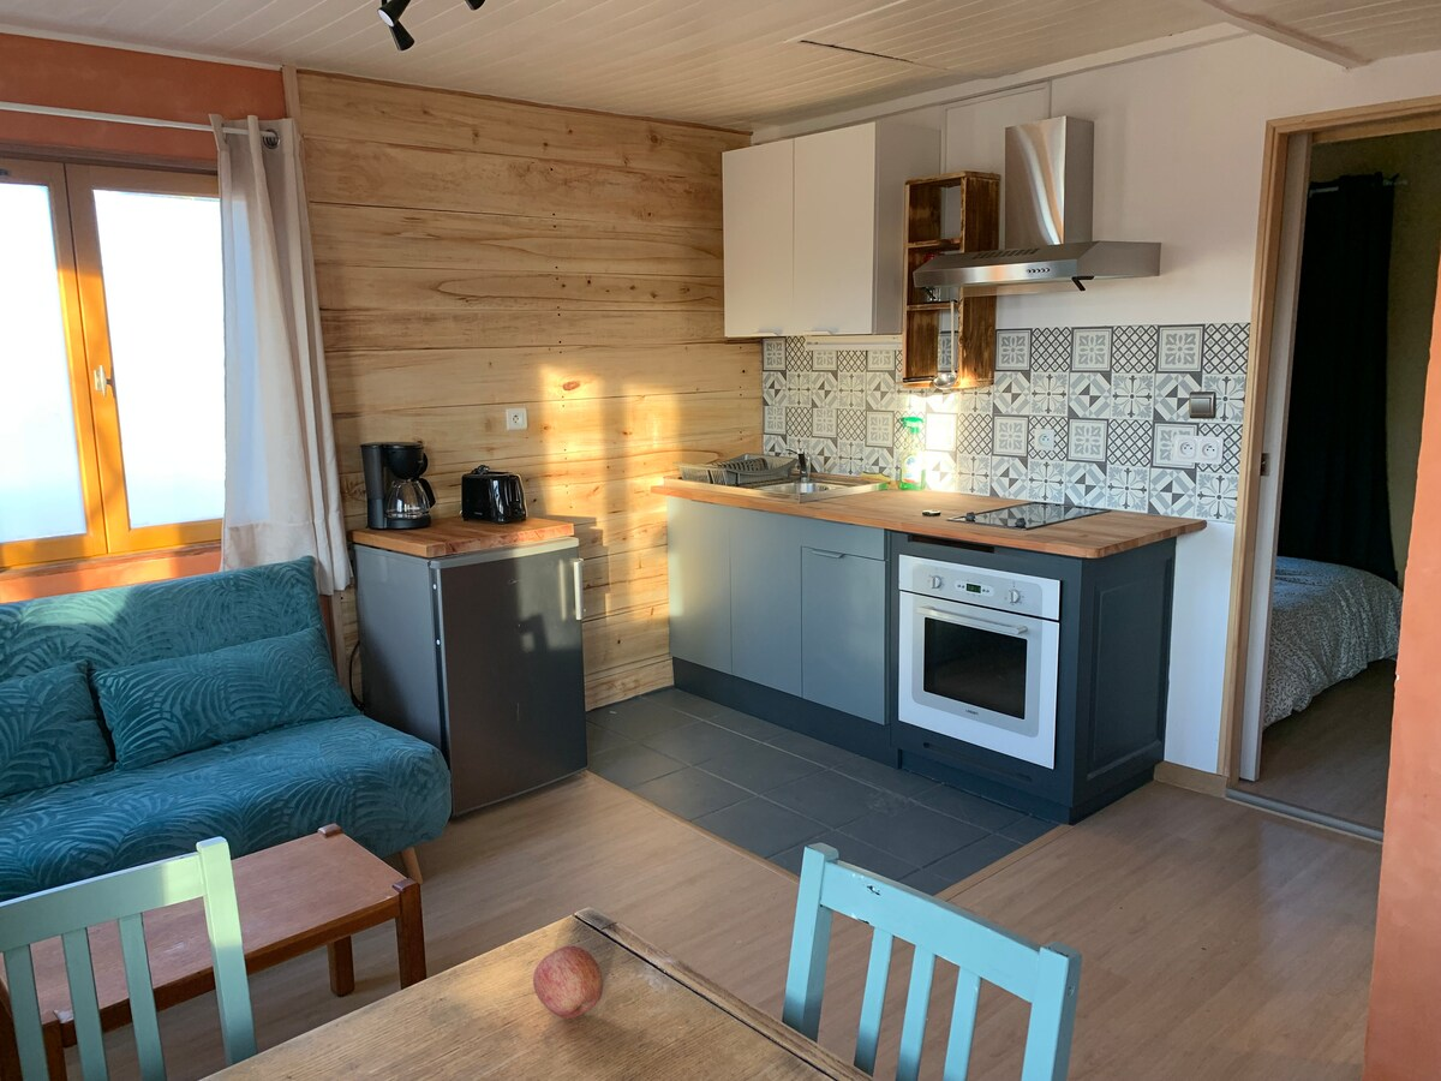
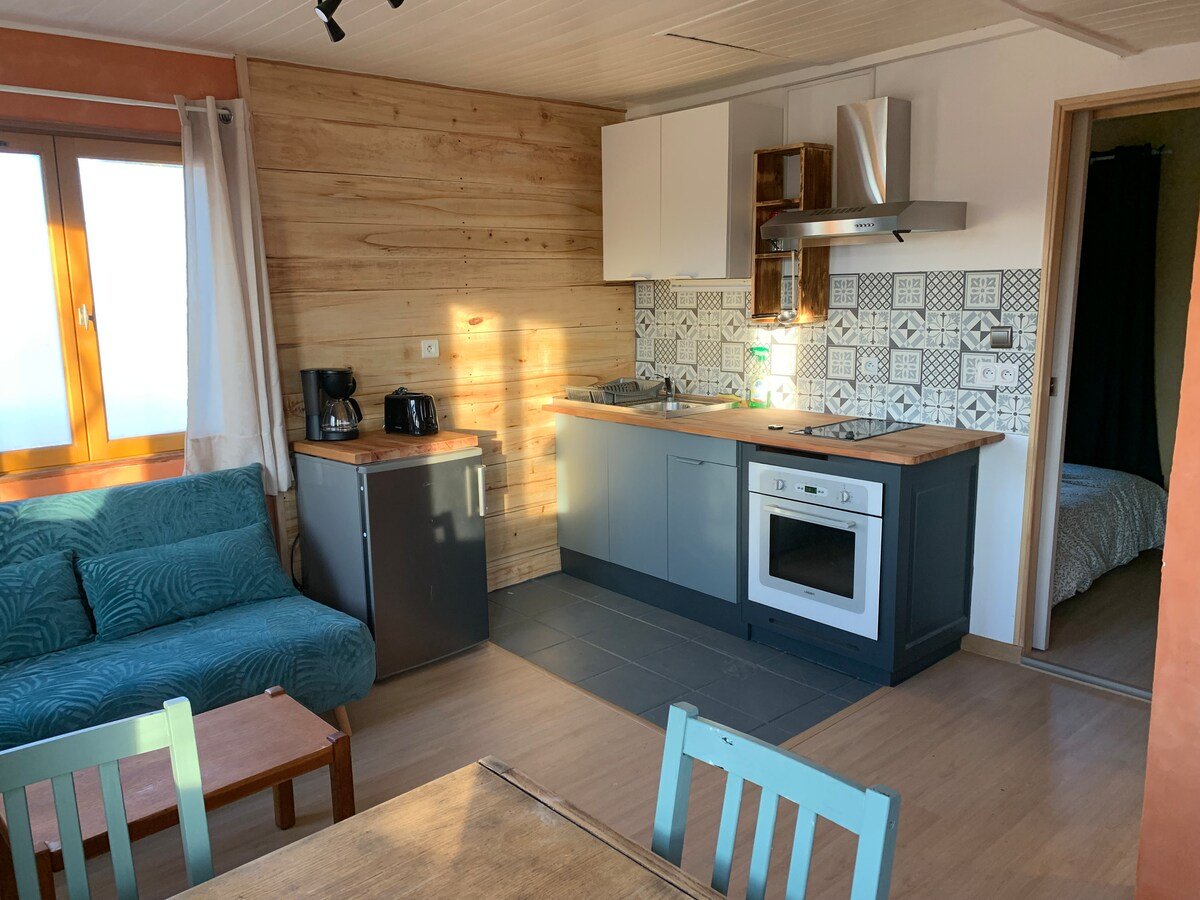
- fruit [532,944,604,1020]
